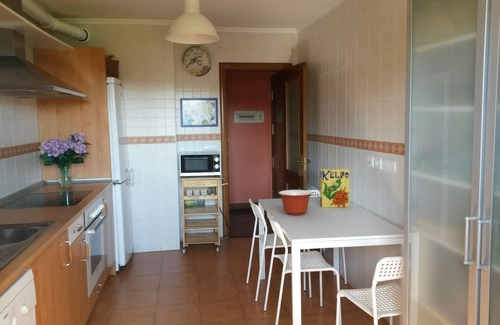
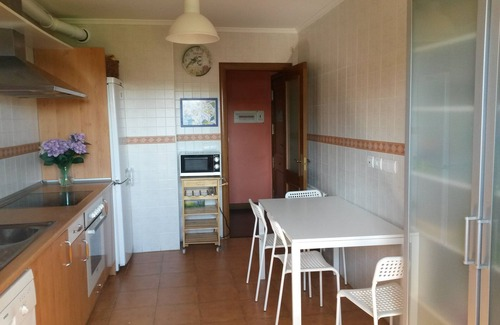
- mixing bowl [278,189,313,216]
- cereal box [319,168,350,208]
